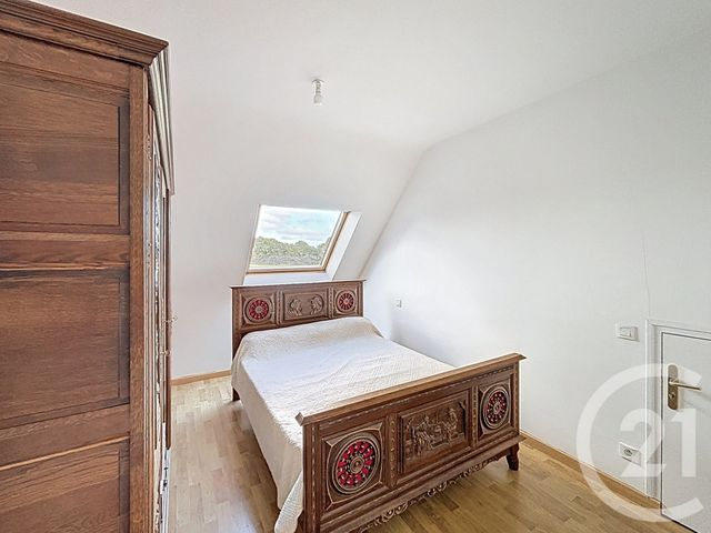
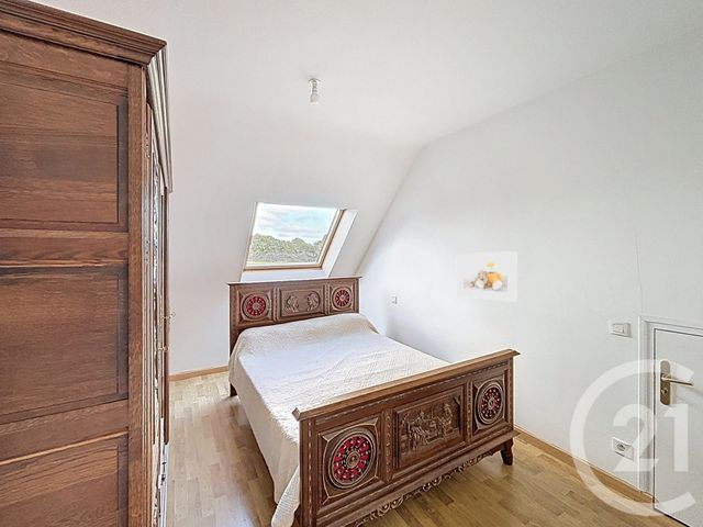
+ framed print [456,250,518,303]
